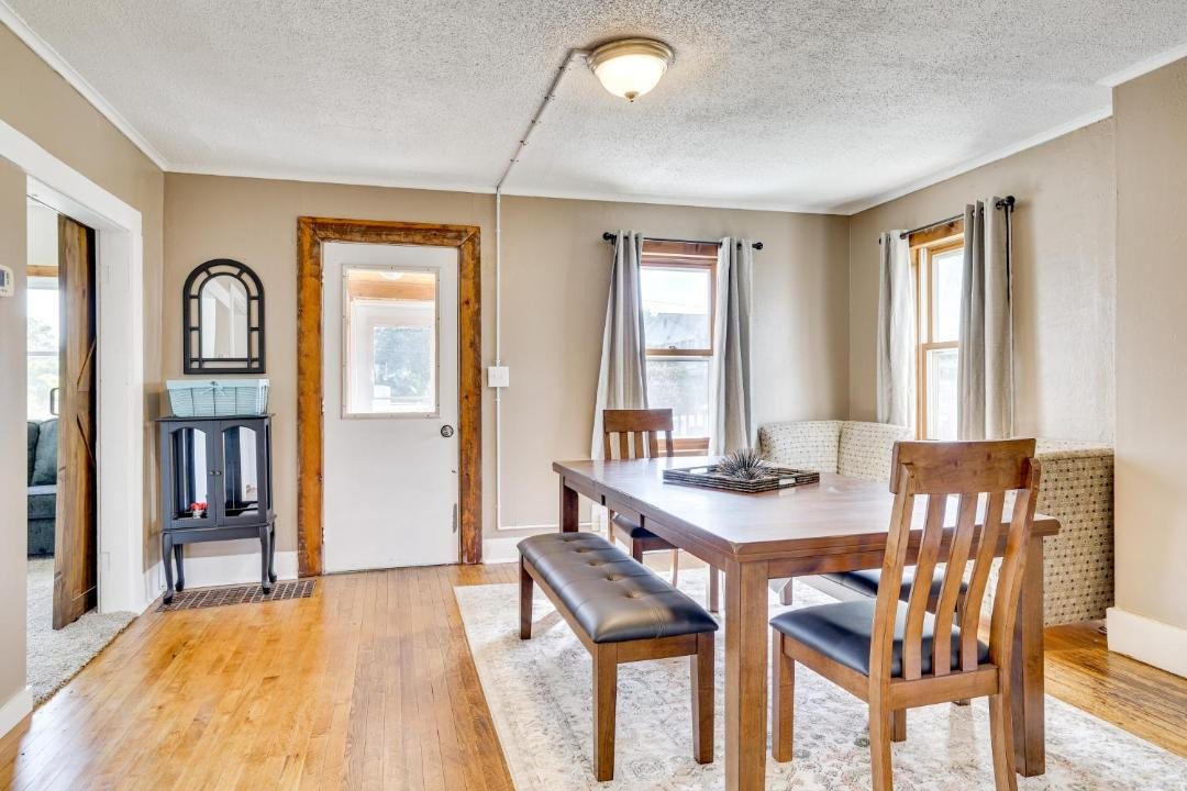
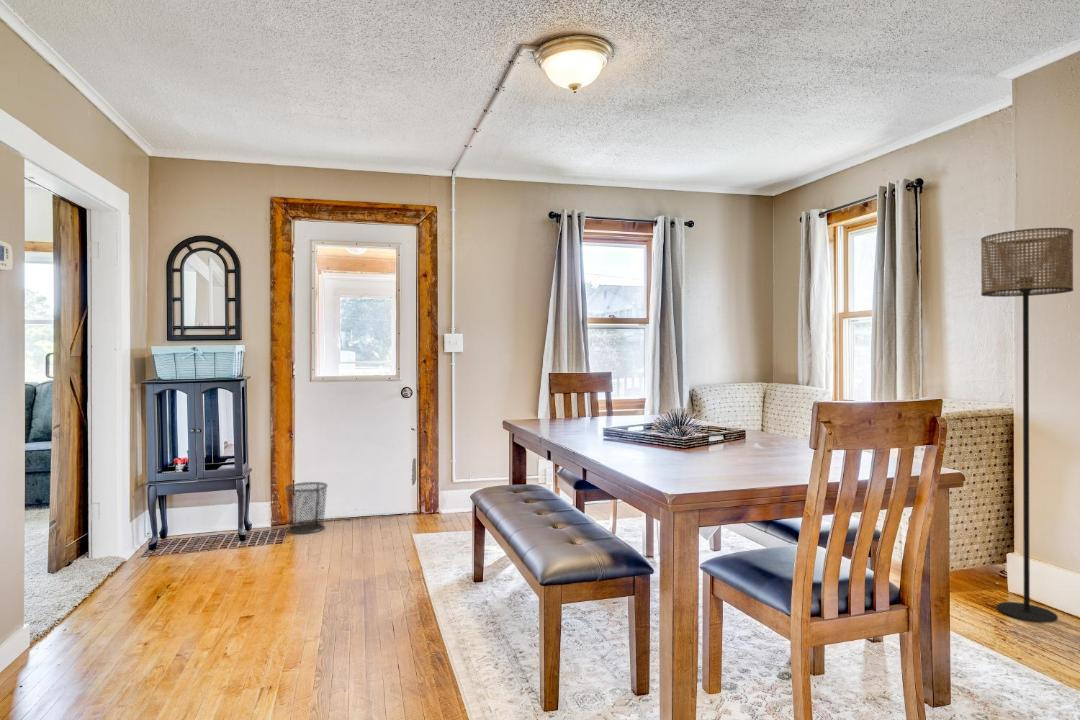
+ floor lamp [980,227,1074,624]
+ waste bin [284,481,329,535]
